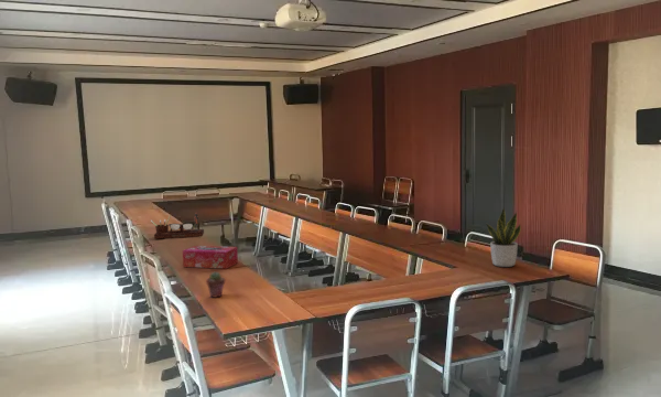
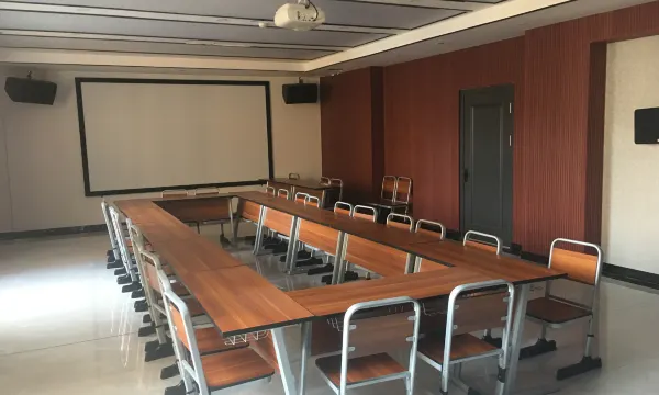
- desk organizer [150,212,205,240]
- tissue box [182,245,239,270]
- potted plant [486,206,522,268]
- potted succulent [205,270,226,299]
